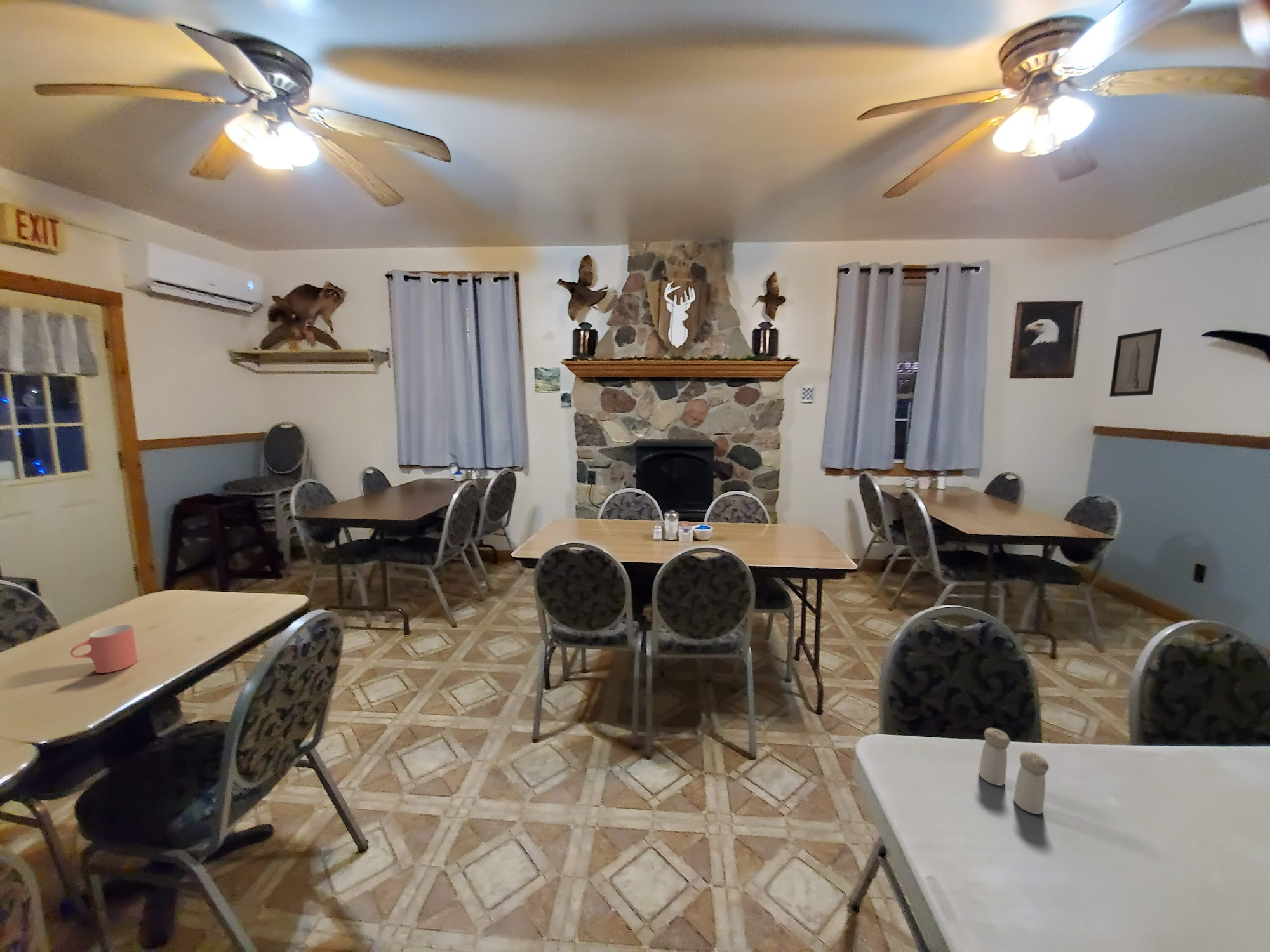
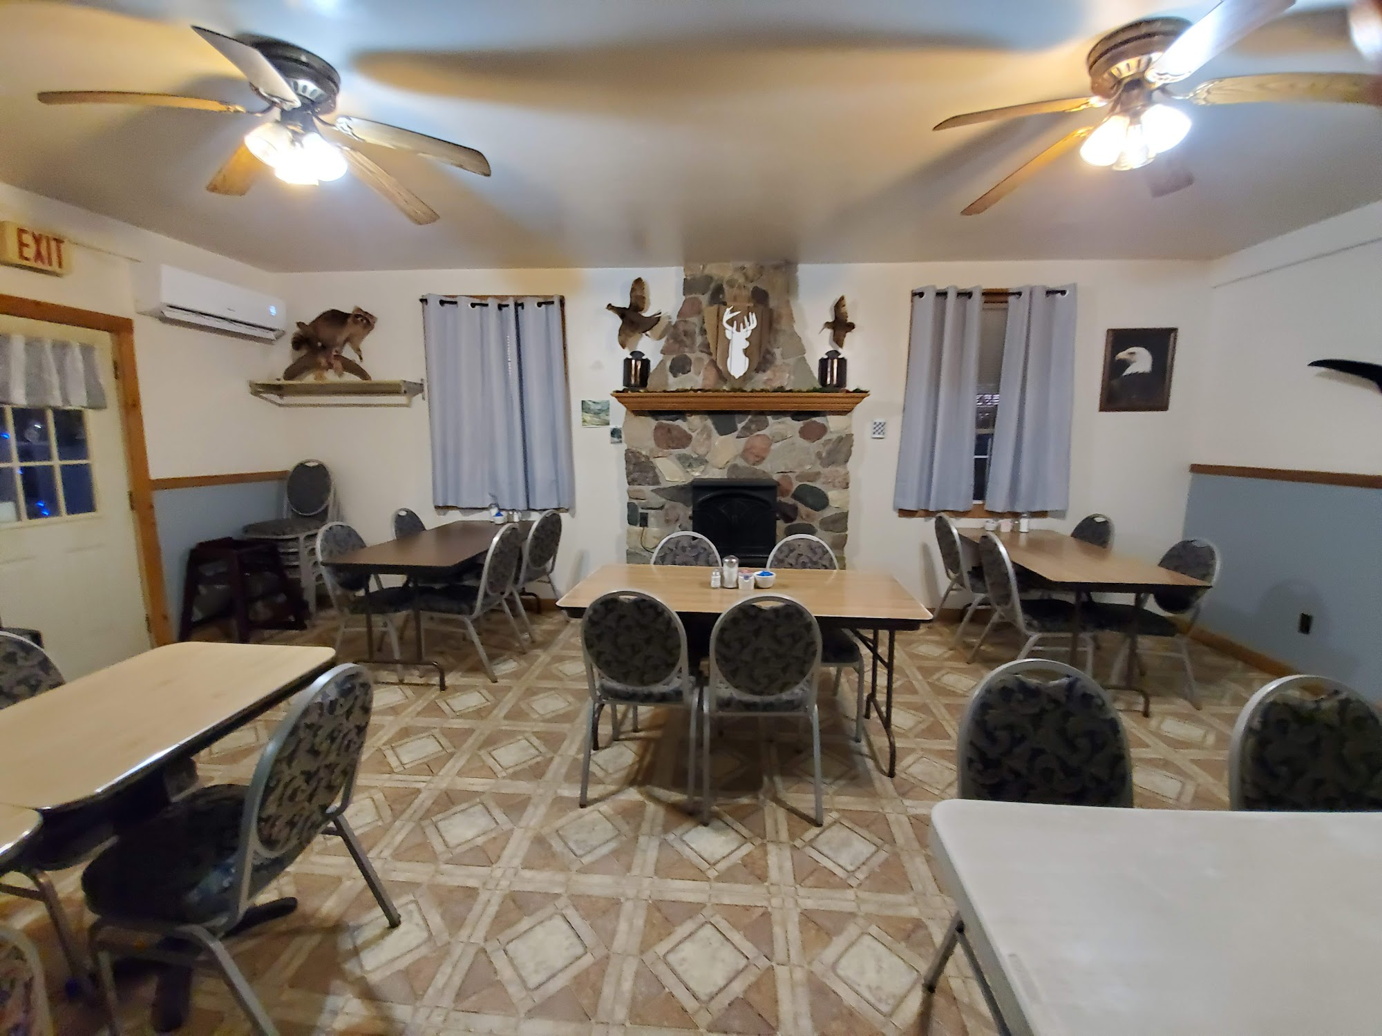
- salt and pepper shaker [979,727,1050,815]
- cup [70,623,138,674]
- wall art [1109,328,1163,397]
